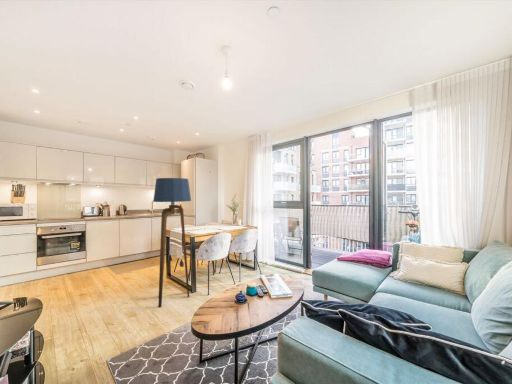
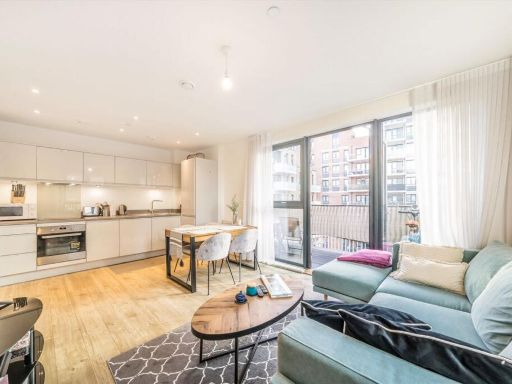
- floor lamp [152,177,192,308]
